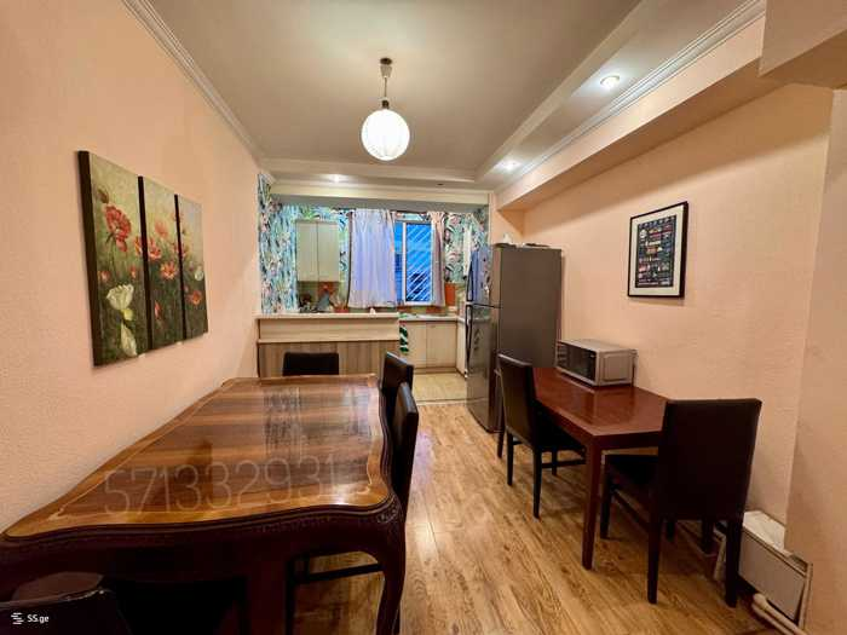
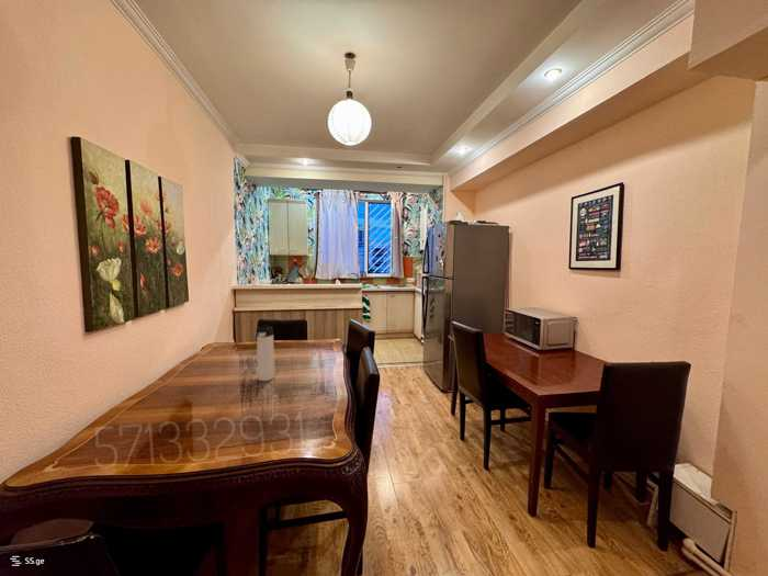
+ thermos bottle [256,324,275,382]
